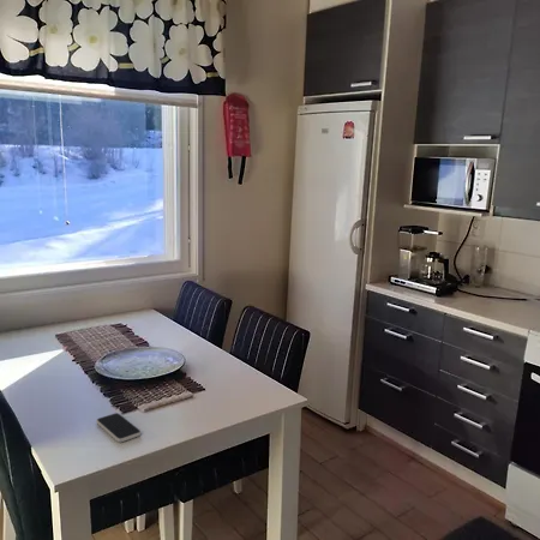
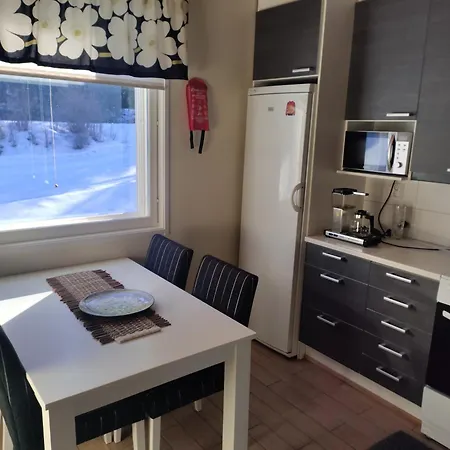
- smartphone [95,412,142,443]
